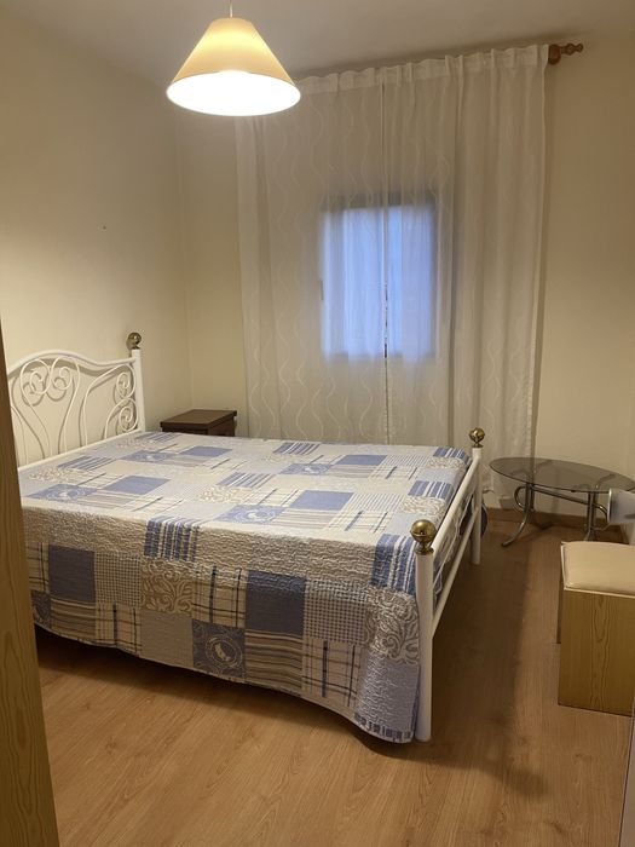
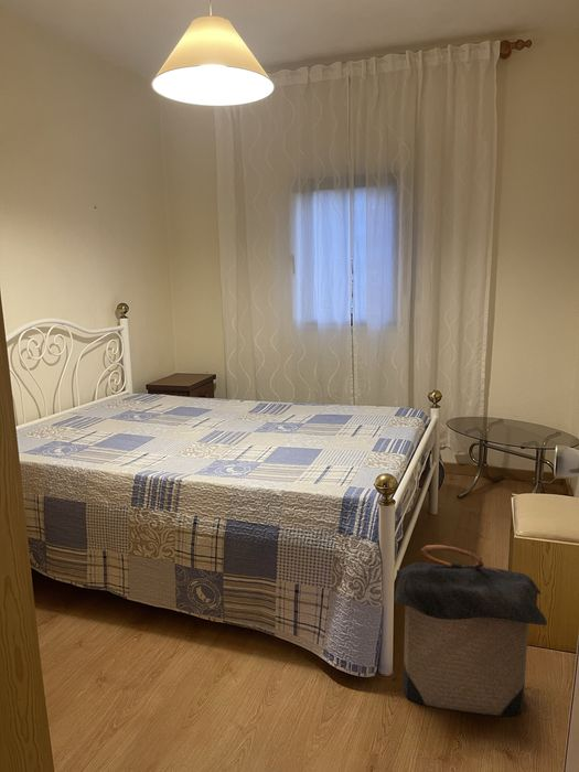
+ laundry hamper [393,544,548,718]
